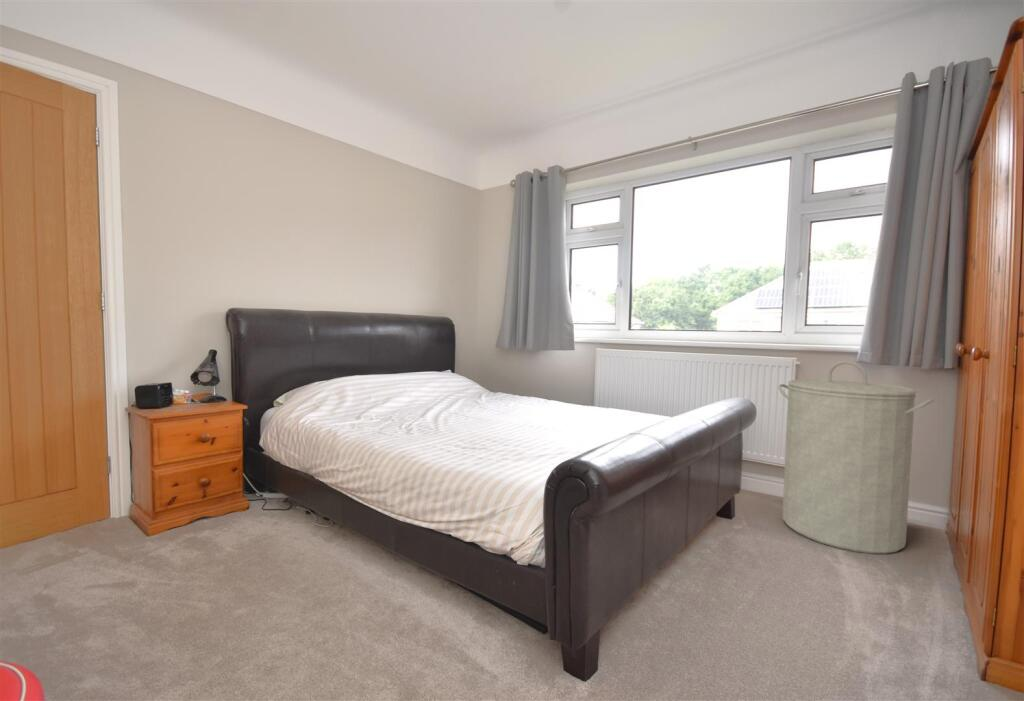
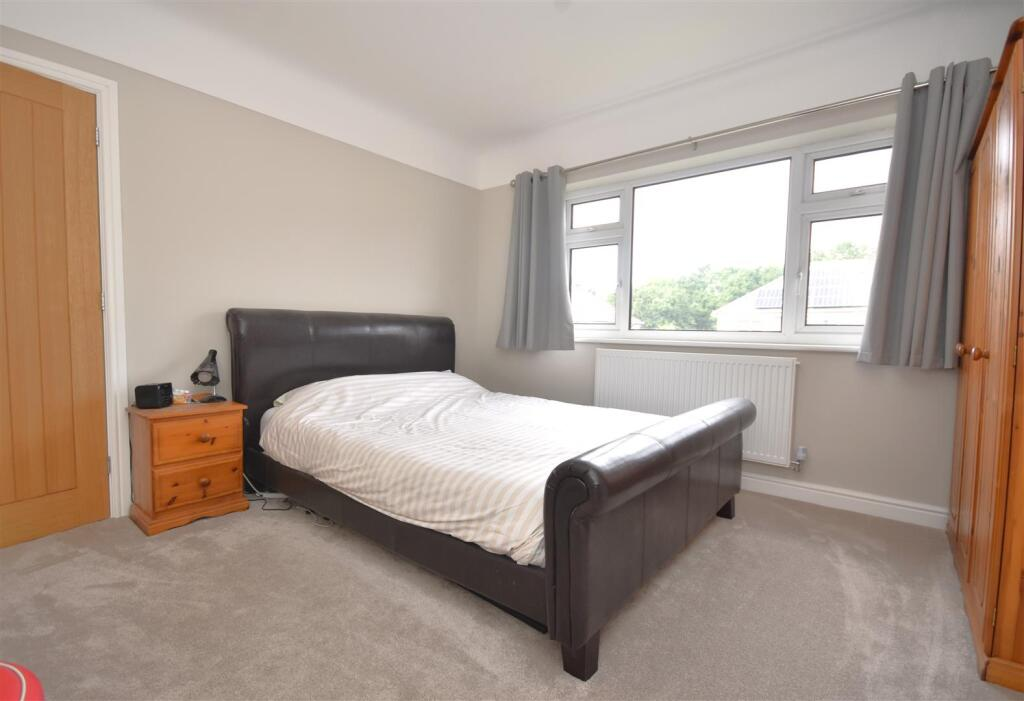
- laundry hamper [777,360,935,555]
